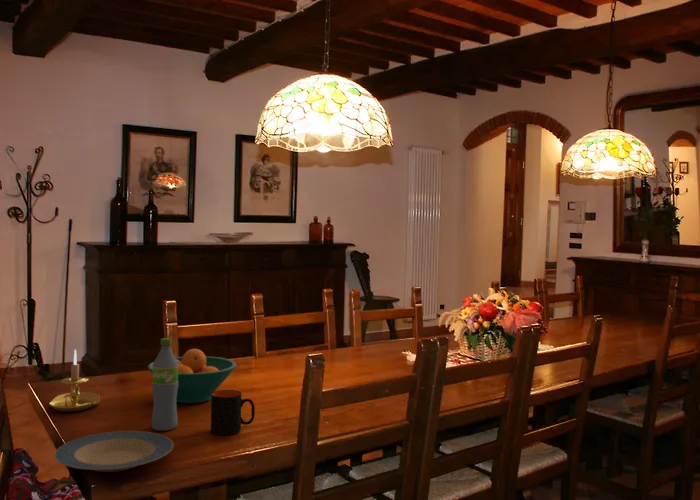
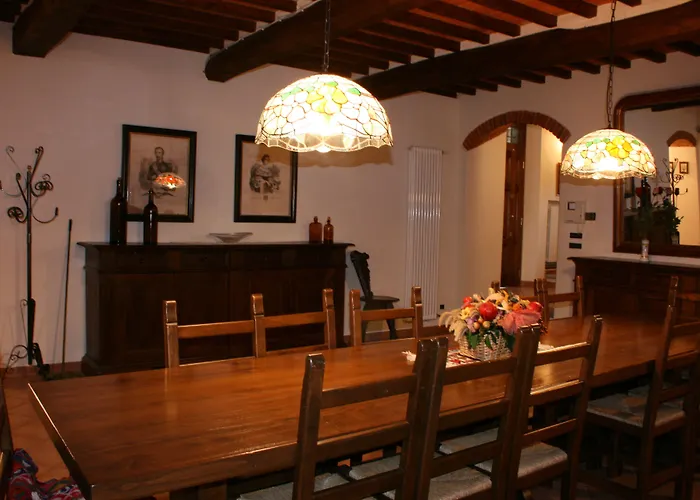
- water bottle [150,337,179,432]
- mug [210,389,256,436]
- fruit bowl [147,348,238,404]
- plate [53,430,175,473]
- candle holder [48,349,101,413]
